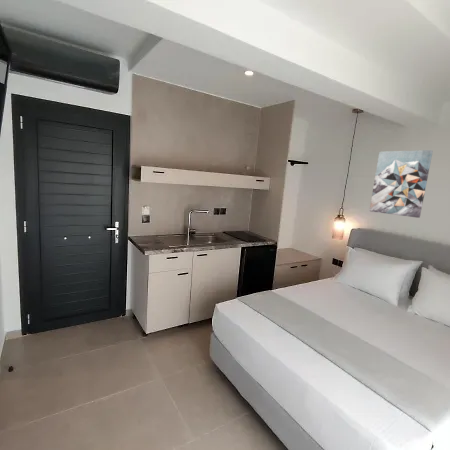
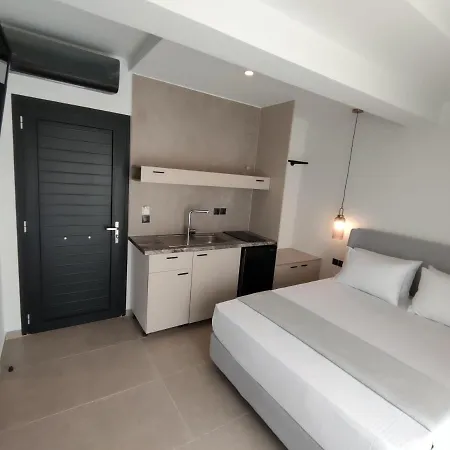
- wall art [369,149,434,219]
